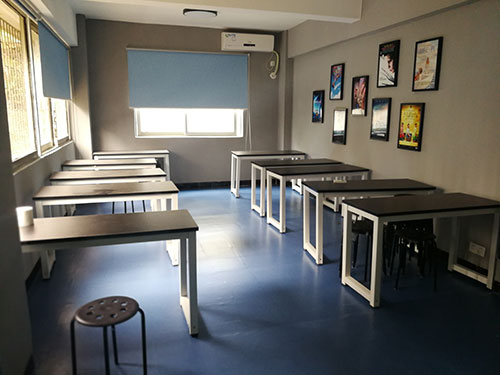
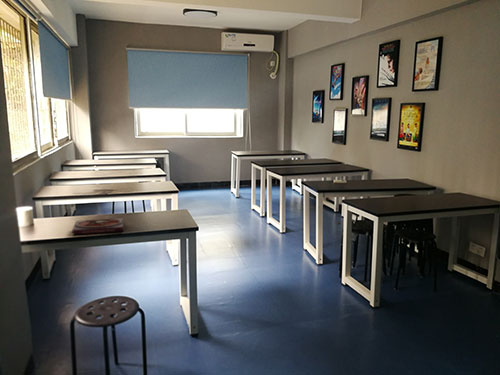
+ book [71,217,124,236]
